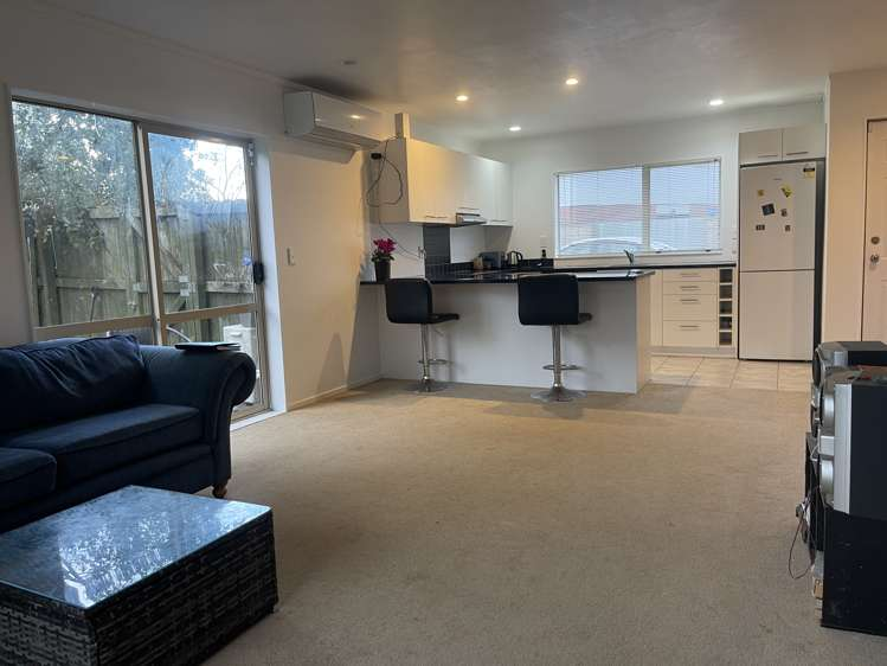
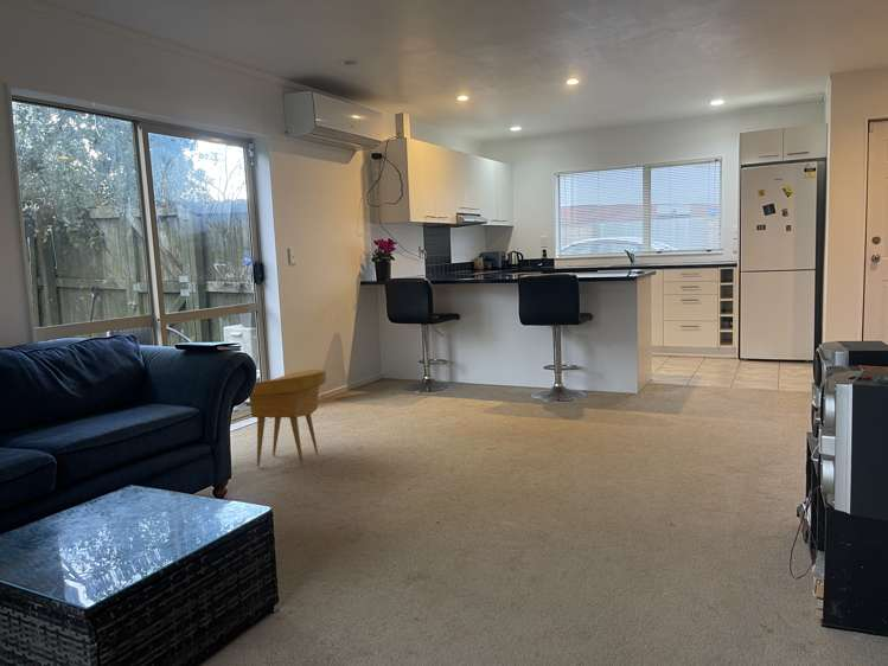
+ side table [248,369,327,468]
